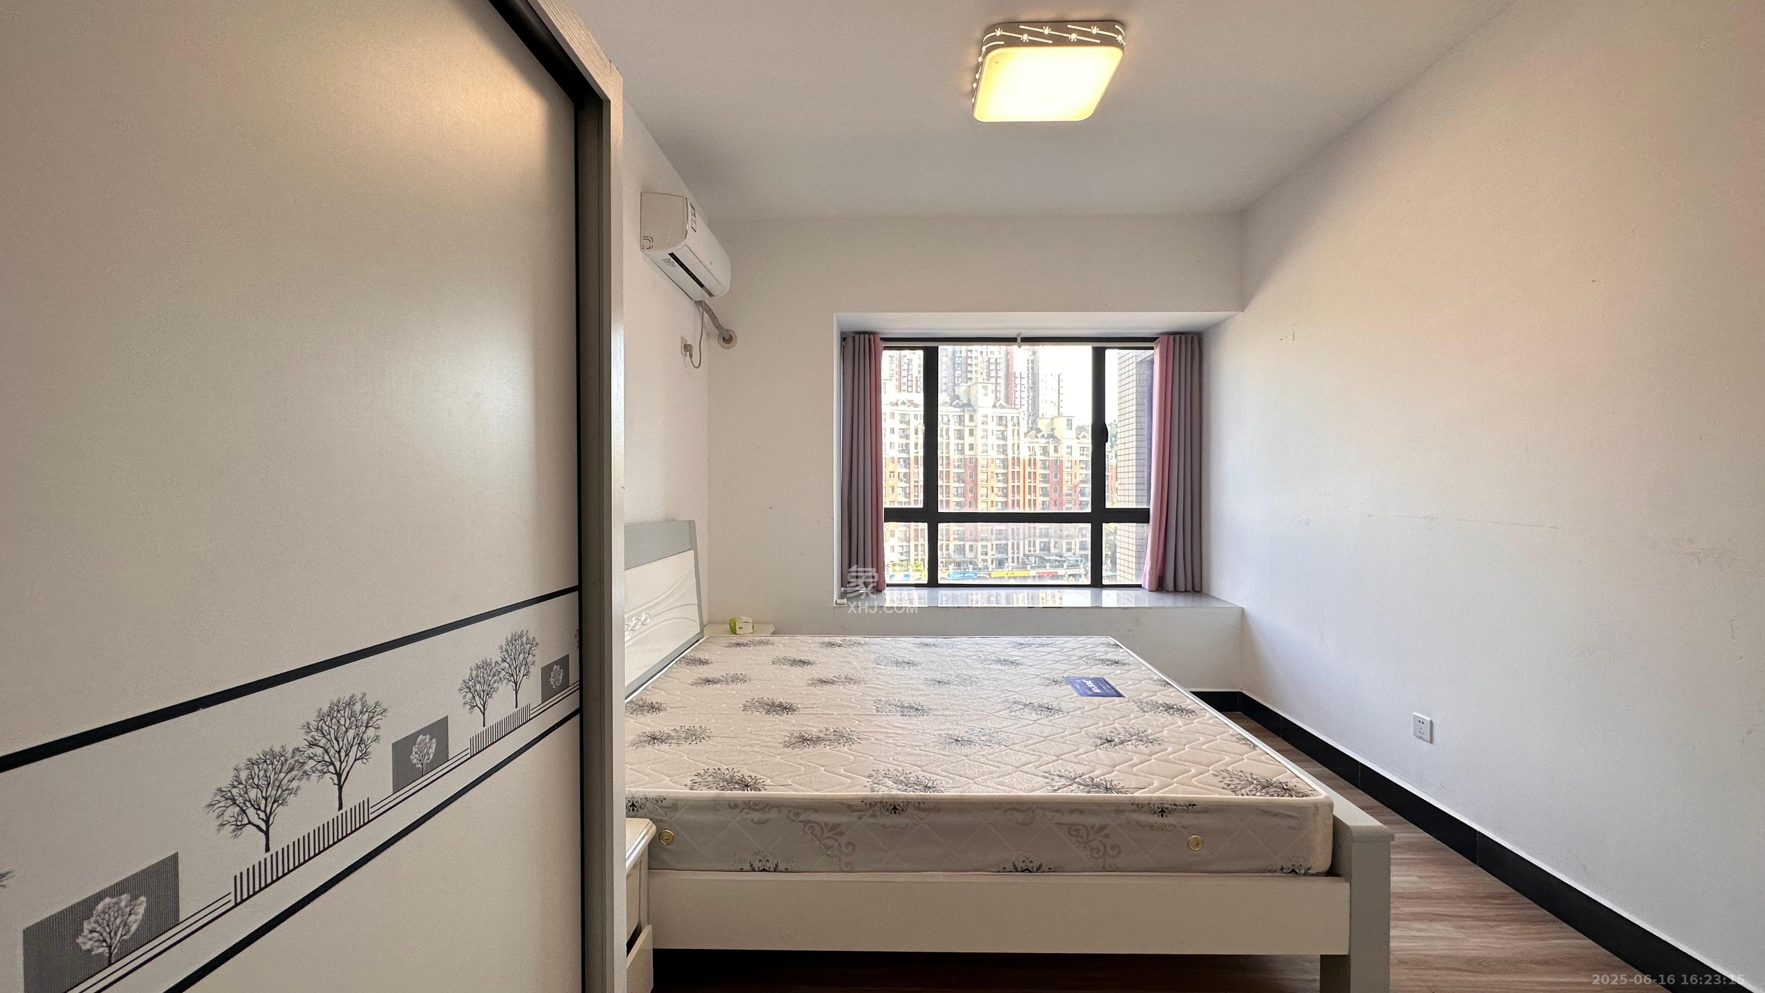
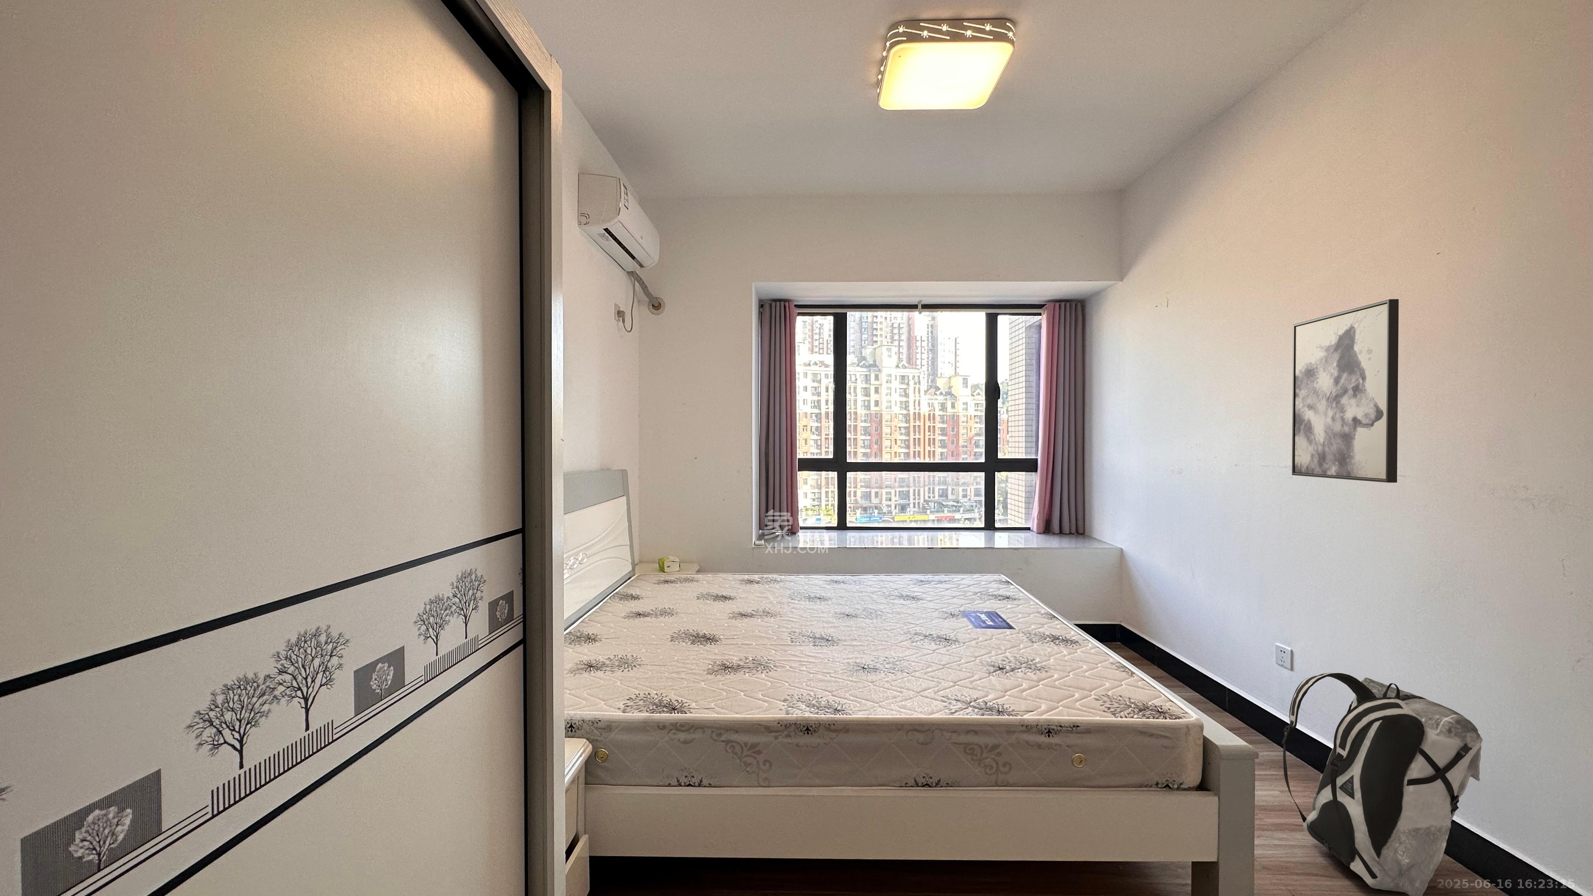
+ wall art [1291,299,1399,484]
+ backpack [1281,673,1484,896]
